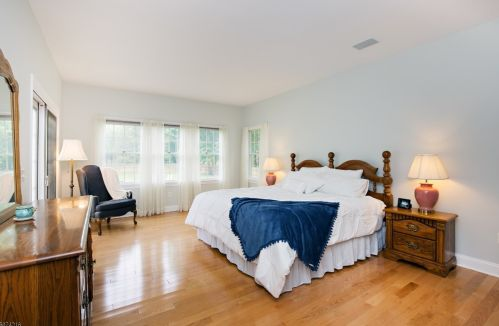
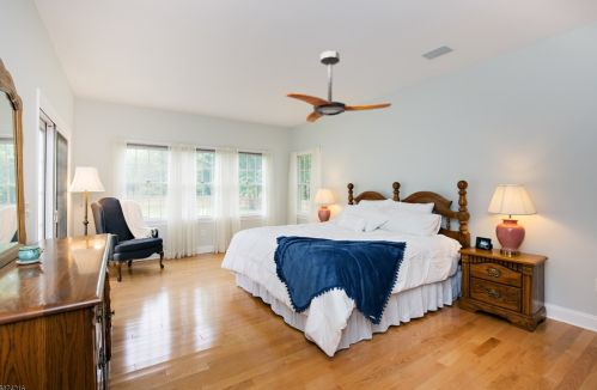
+ ceiling fan [284,49,392,123]
